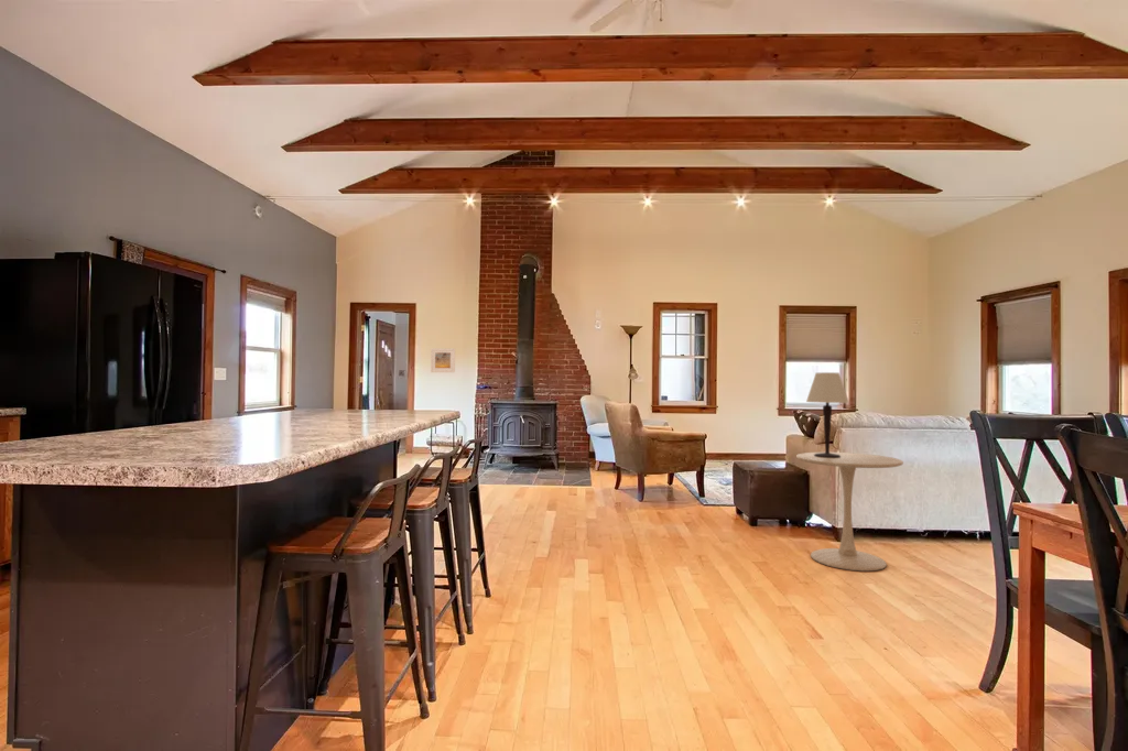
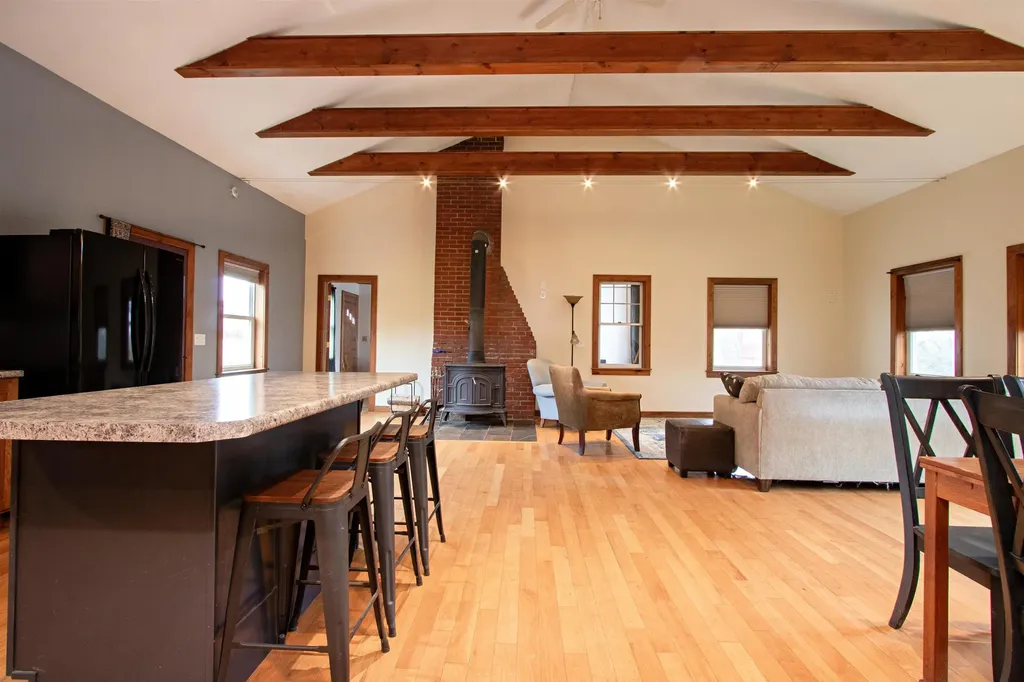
- table lamp [805,371,850,458]
- side table [795,451,904,573]
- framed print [430,347,456,373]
